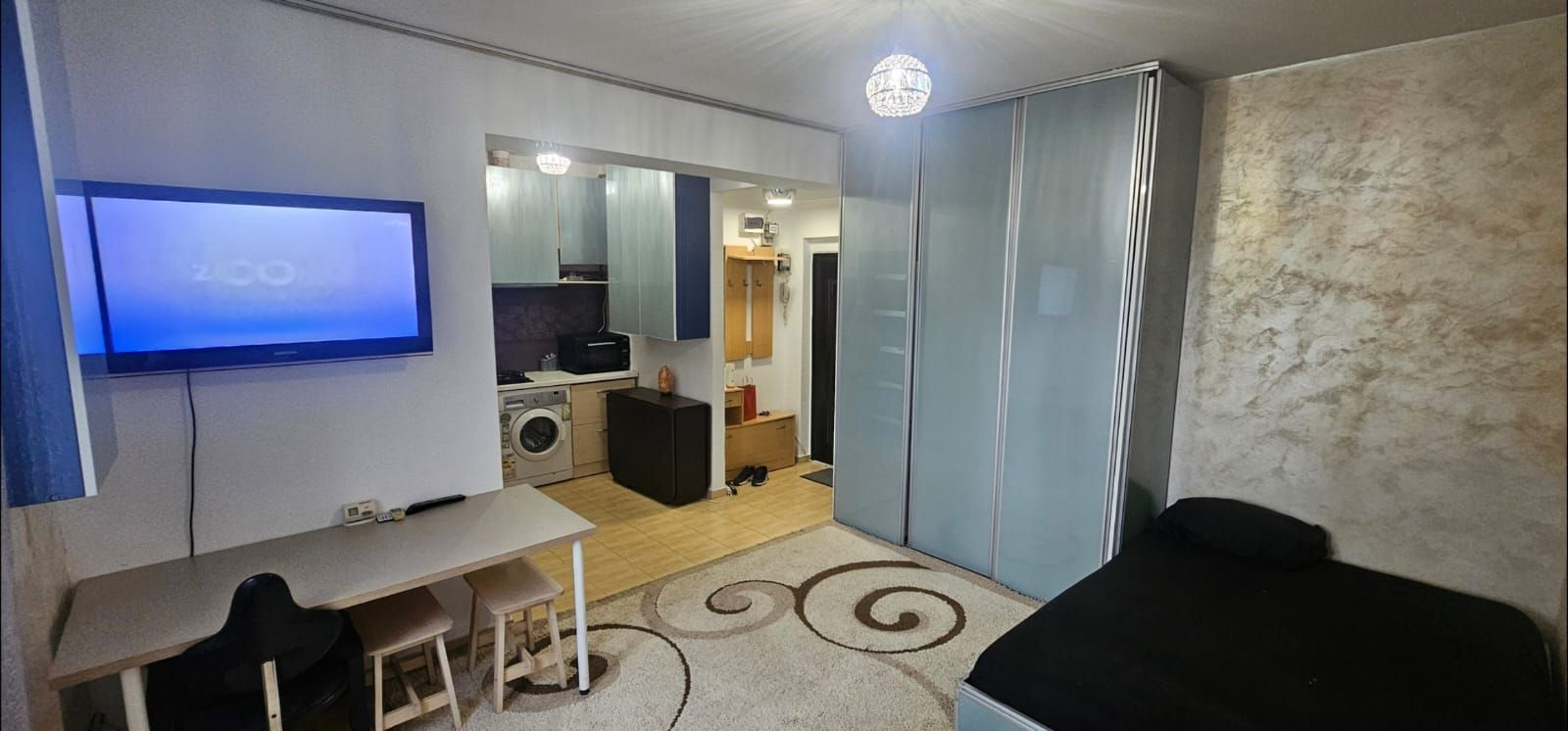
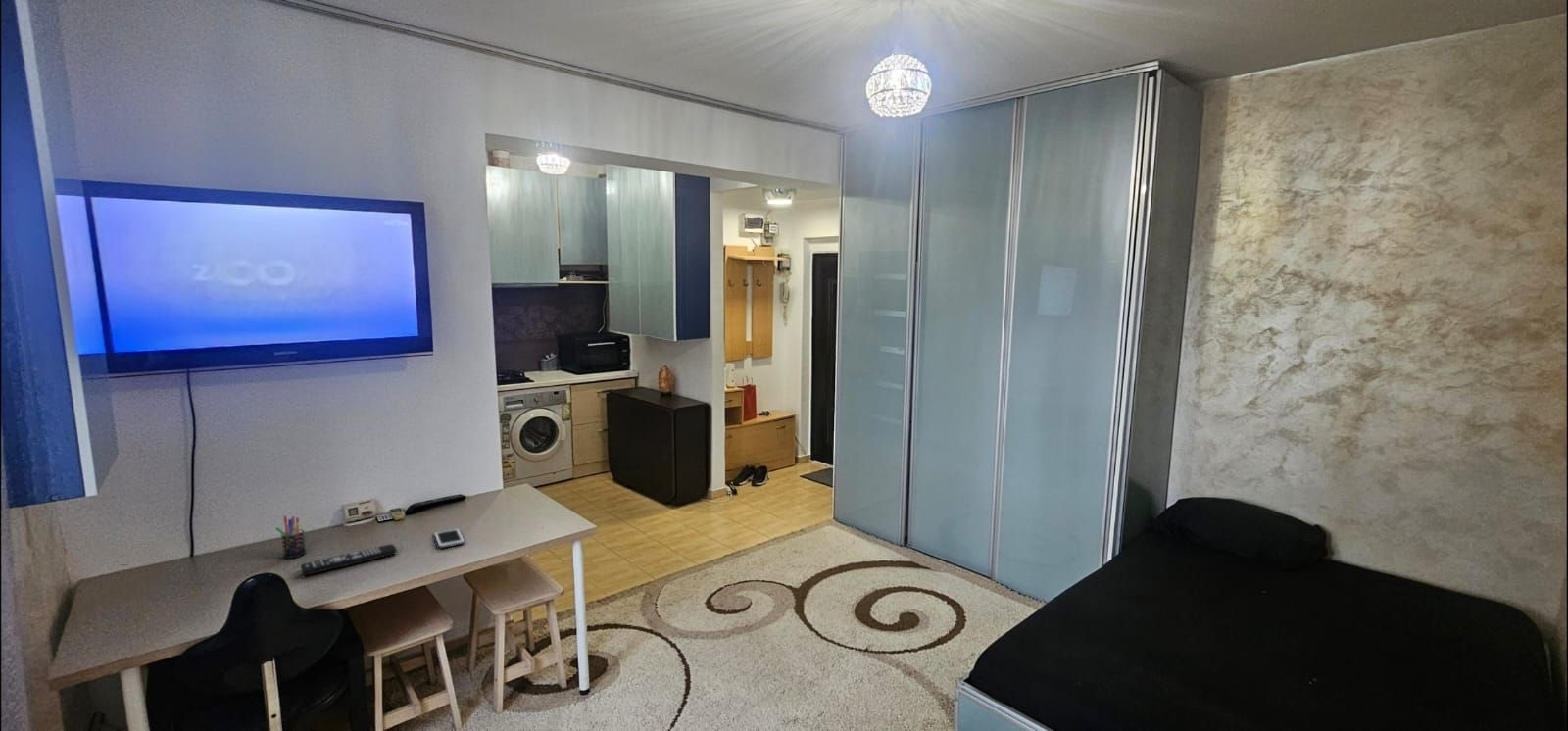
+ pen holder [274,514,307,560]
+ remote control [300,543,398,576]
+ cell phone [433,527,466,549]
